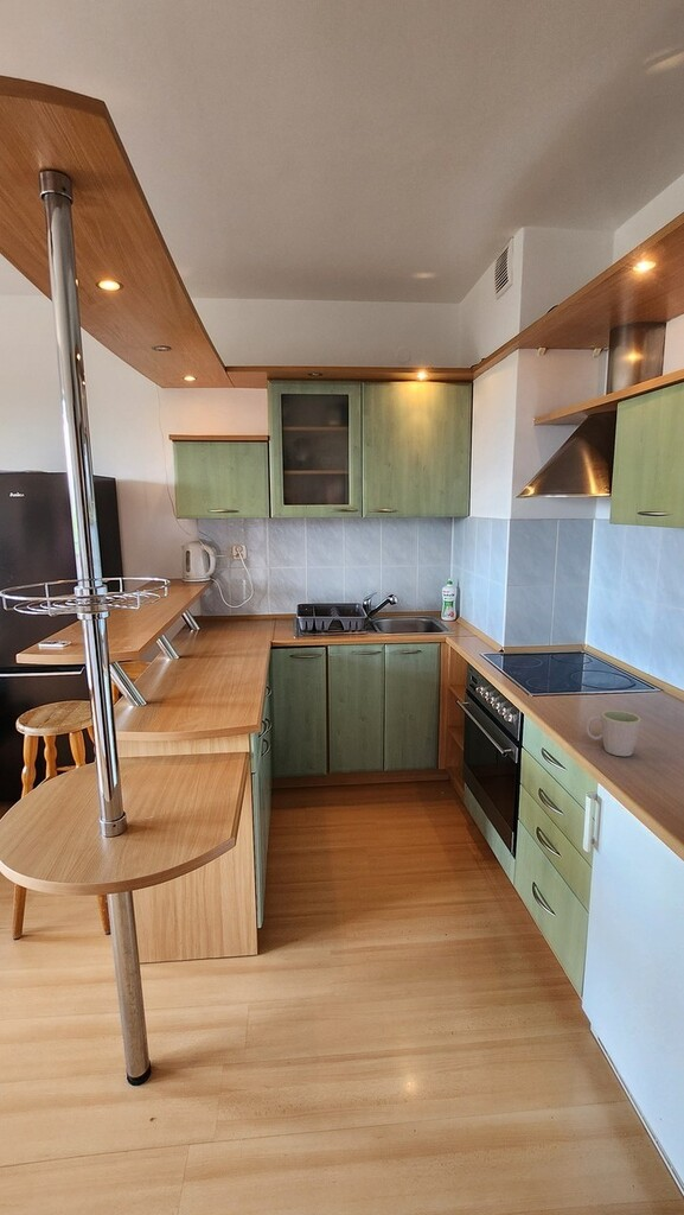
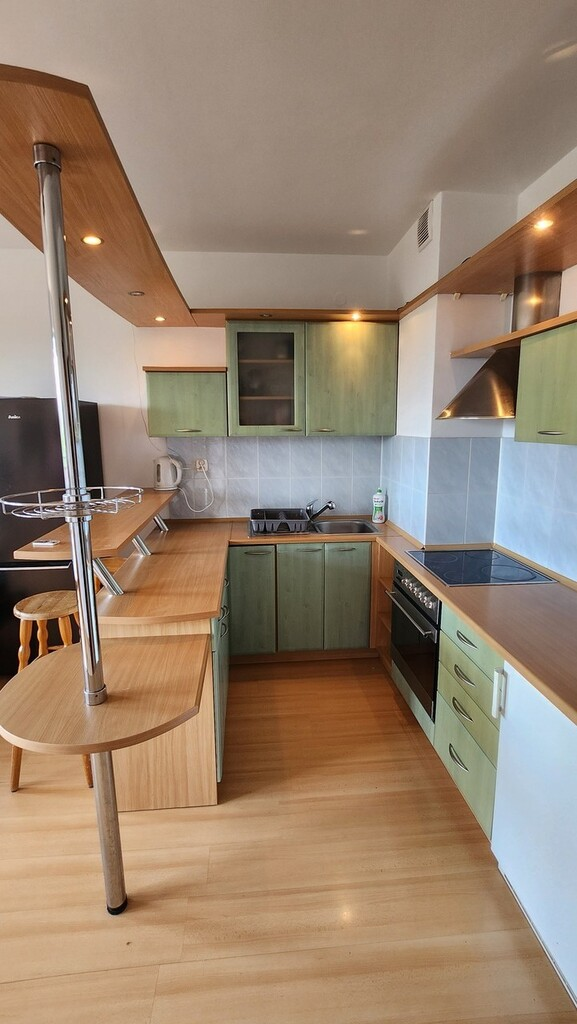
- mug [584,710,643,757]
